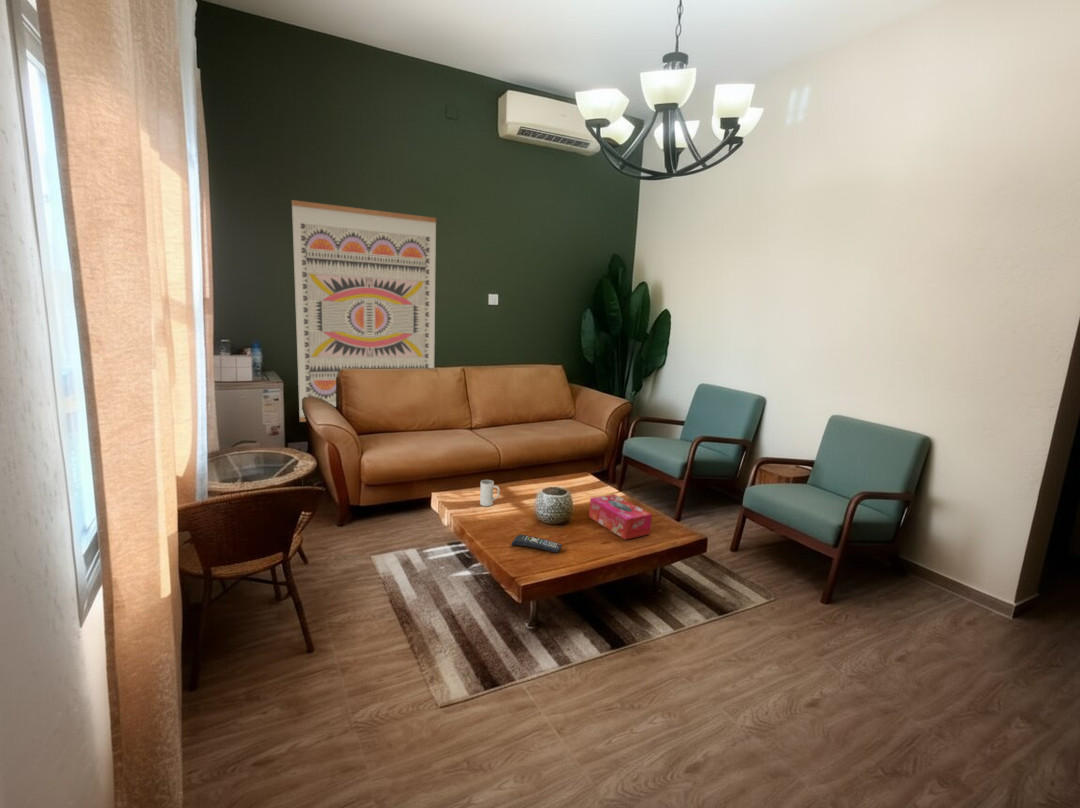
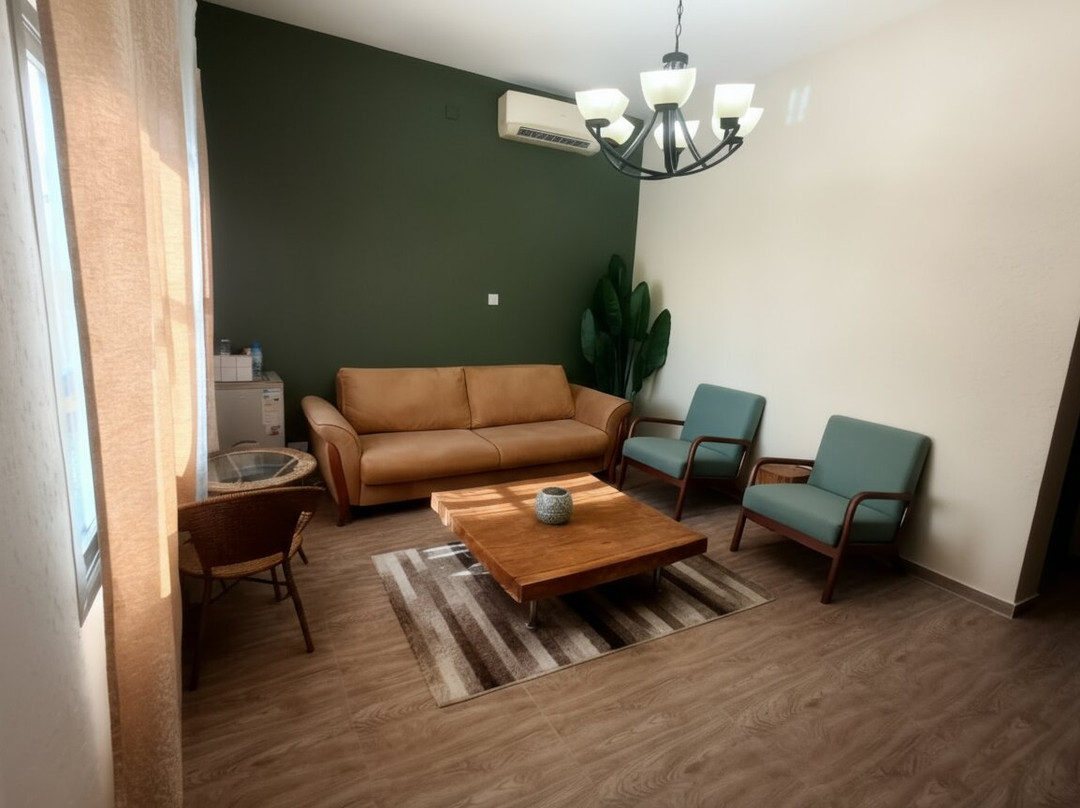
- tissue box [588,493,653,540]
- mug [479,479,501,507]
- wall art [291,199,437,423]
- remote control [510,533,563,553]
